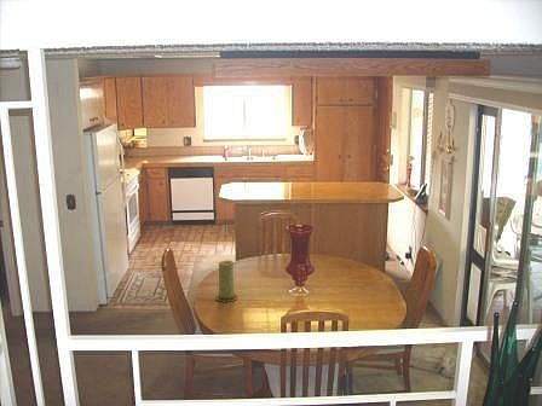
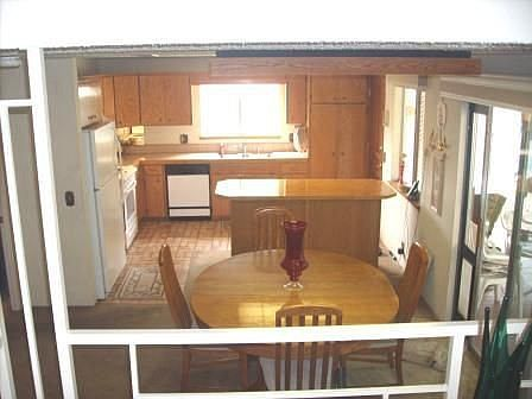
- candle [215,260,238,303]
